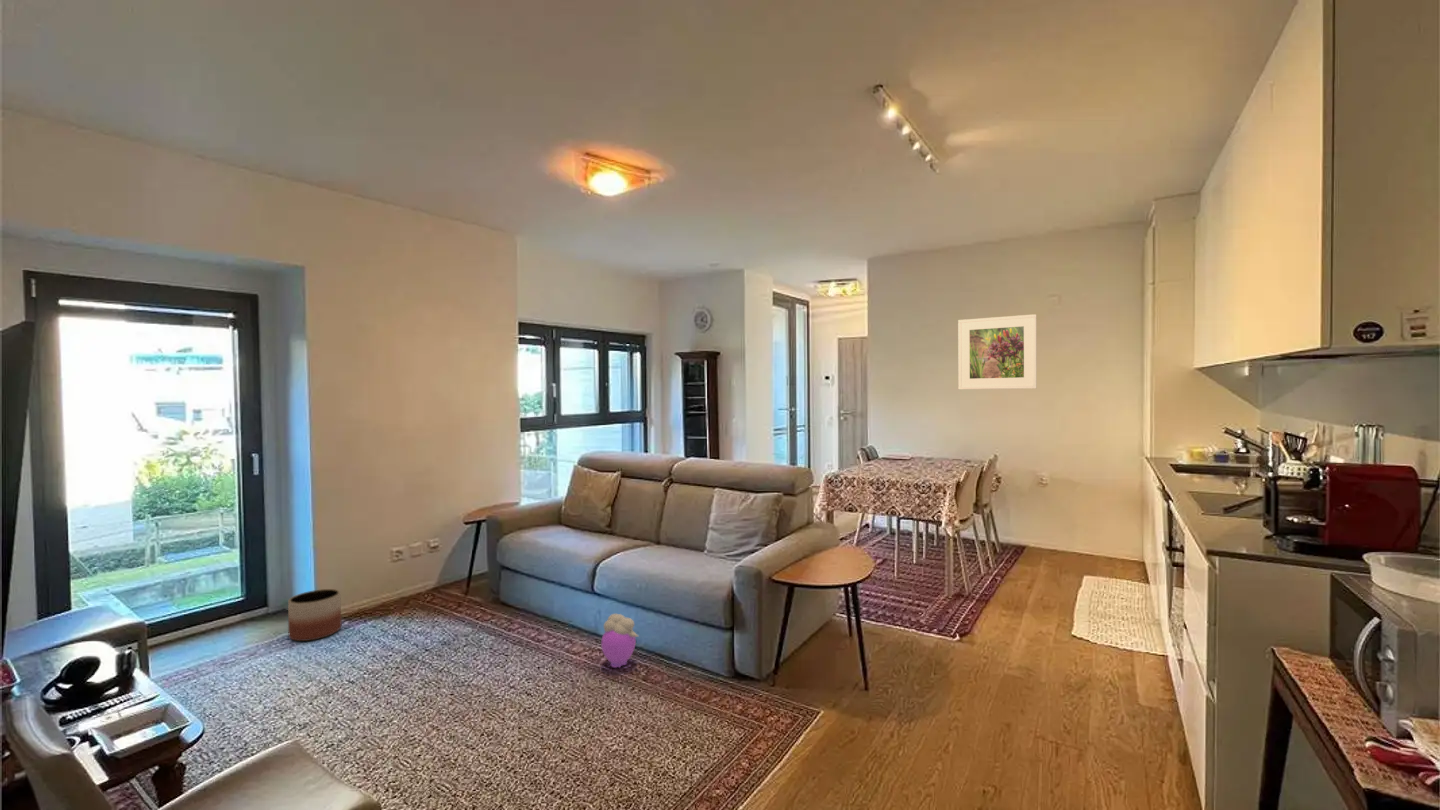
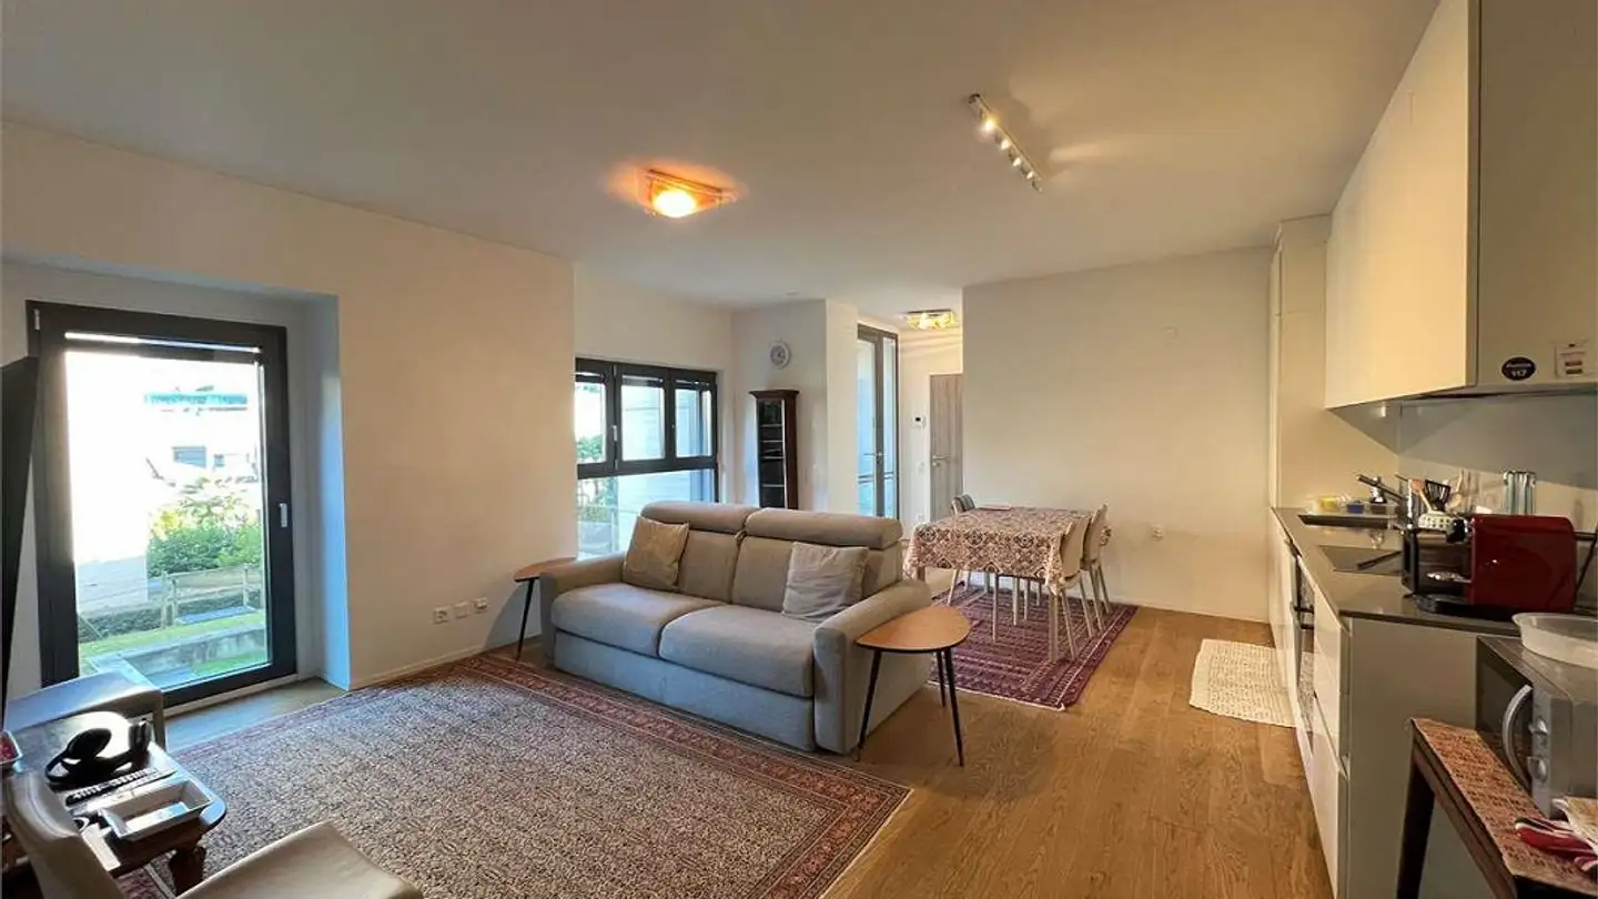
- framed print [957,313,1038,390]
- plush toy [600,613,640,669]
- planter [287,588,342,642]
